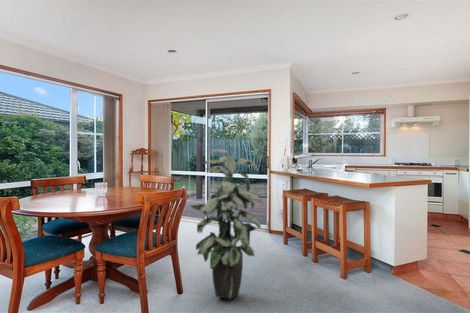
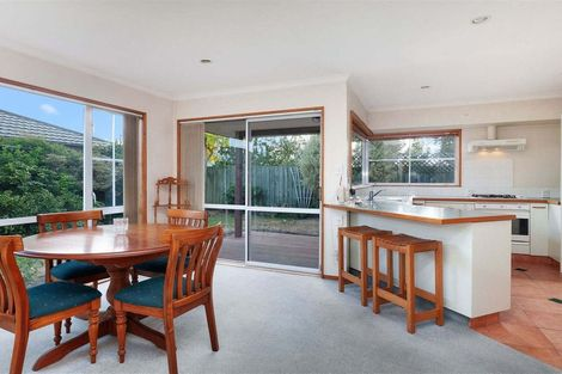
- indoor plant [189,148,263,300]
